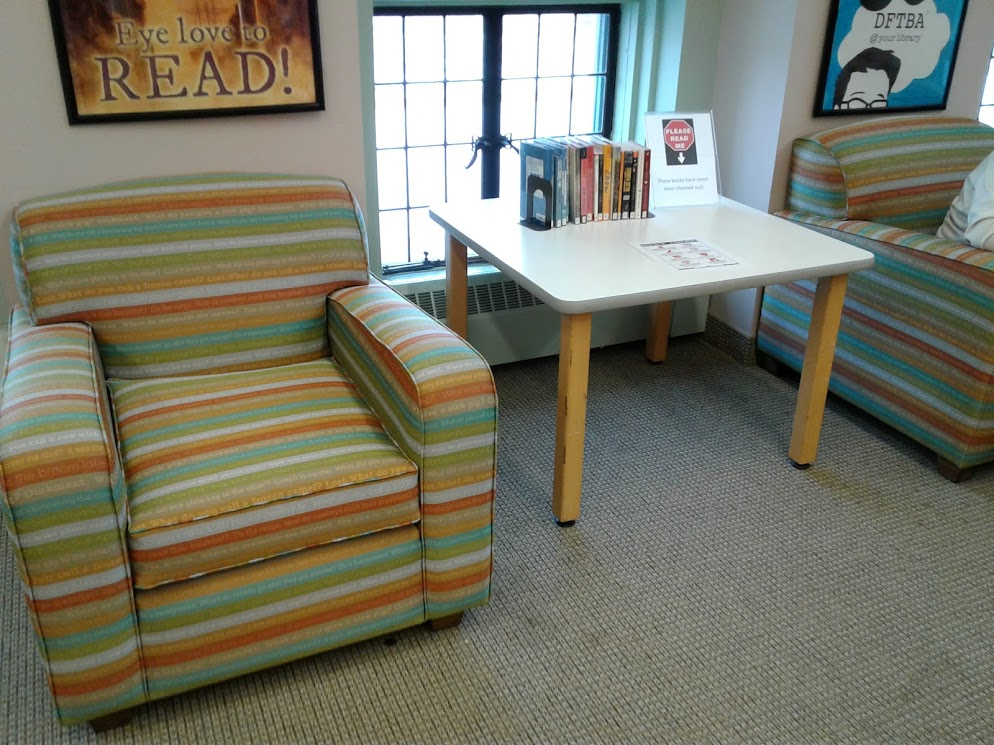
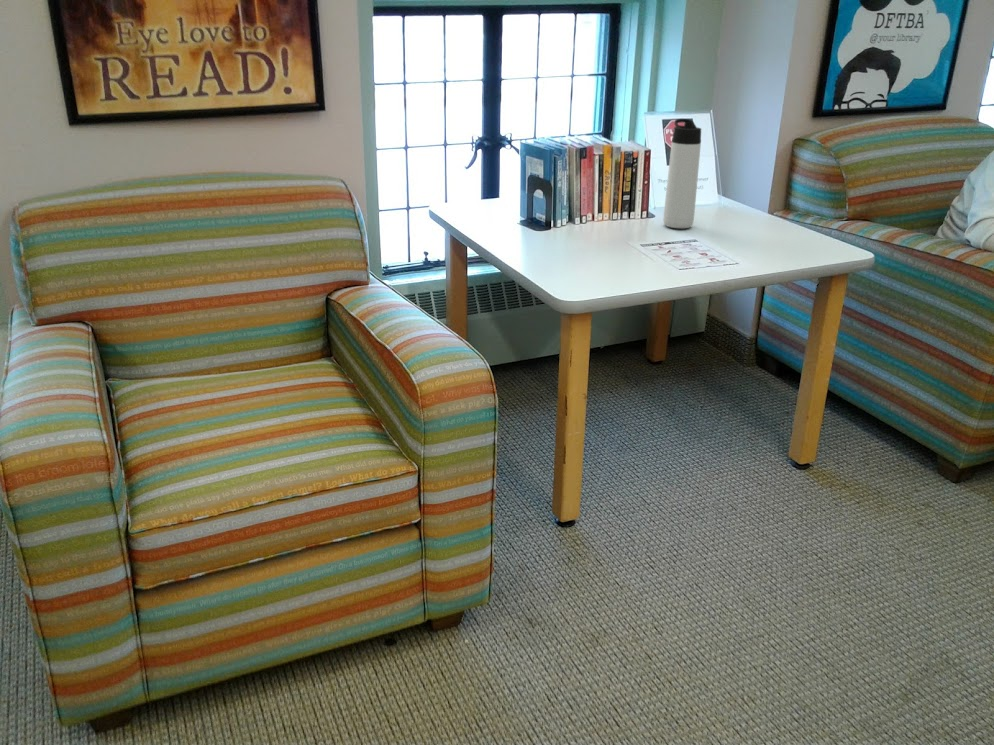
+ thermos bottle [662,118,702,229]
